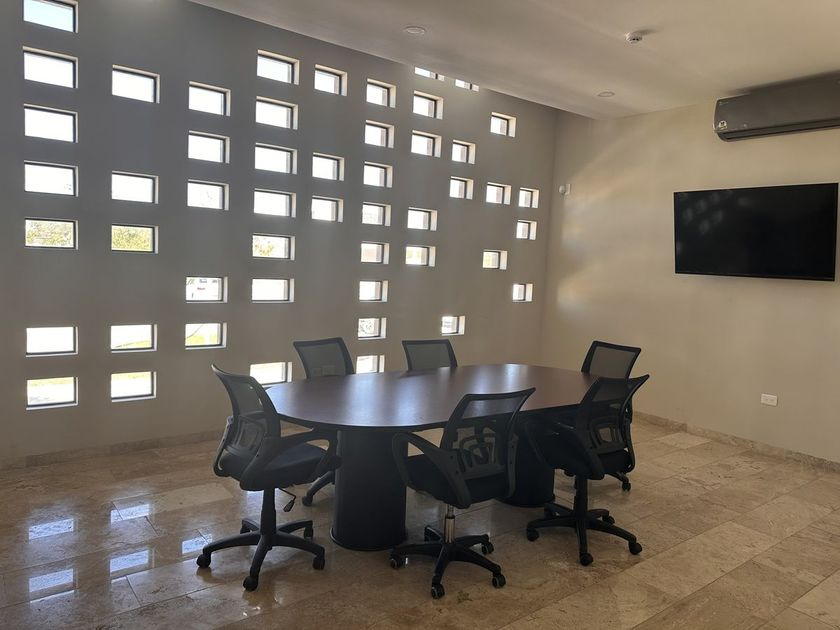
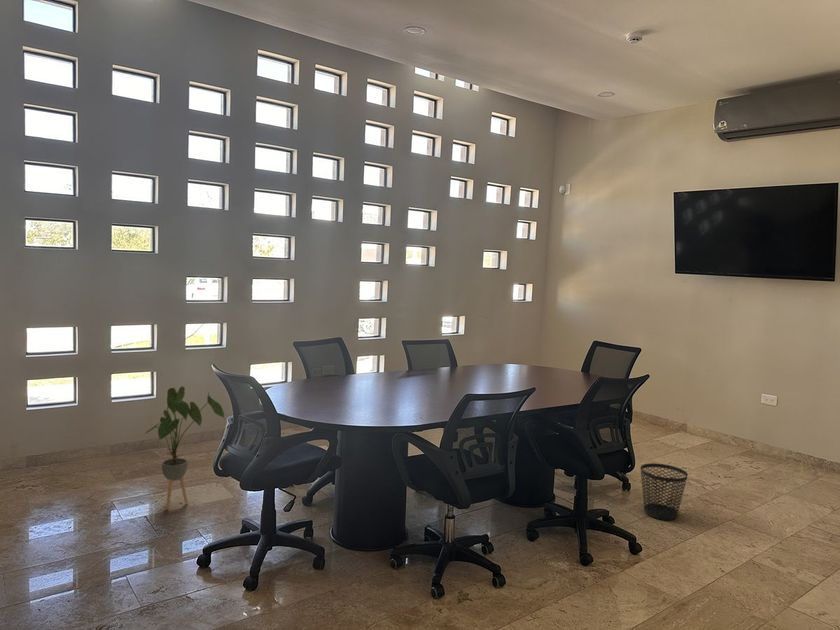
+ wastebasket [640,462,689,521]
+ house plant [143,385,226,511]
